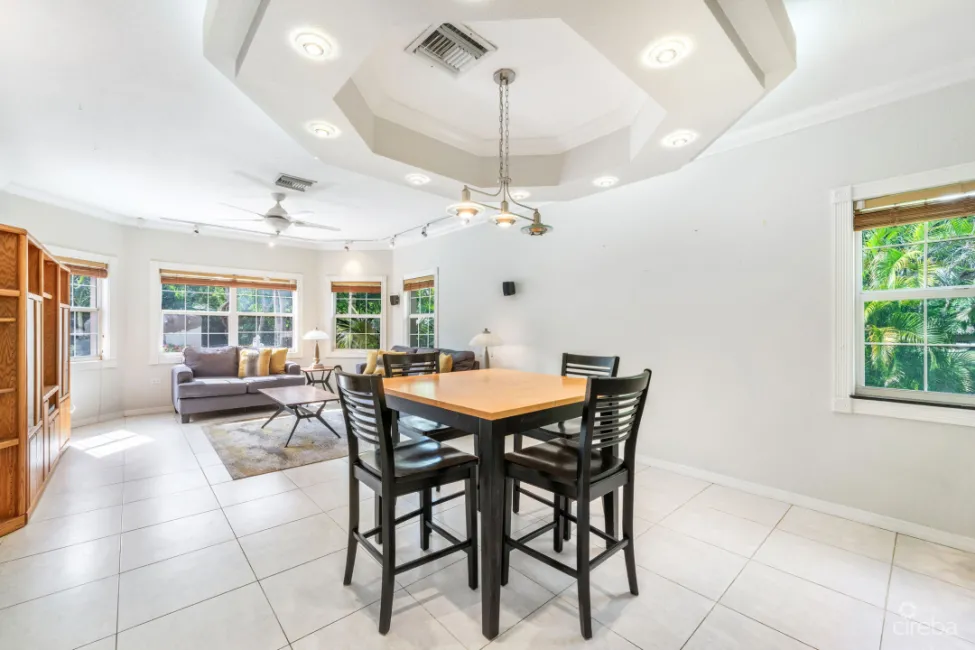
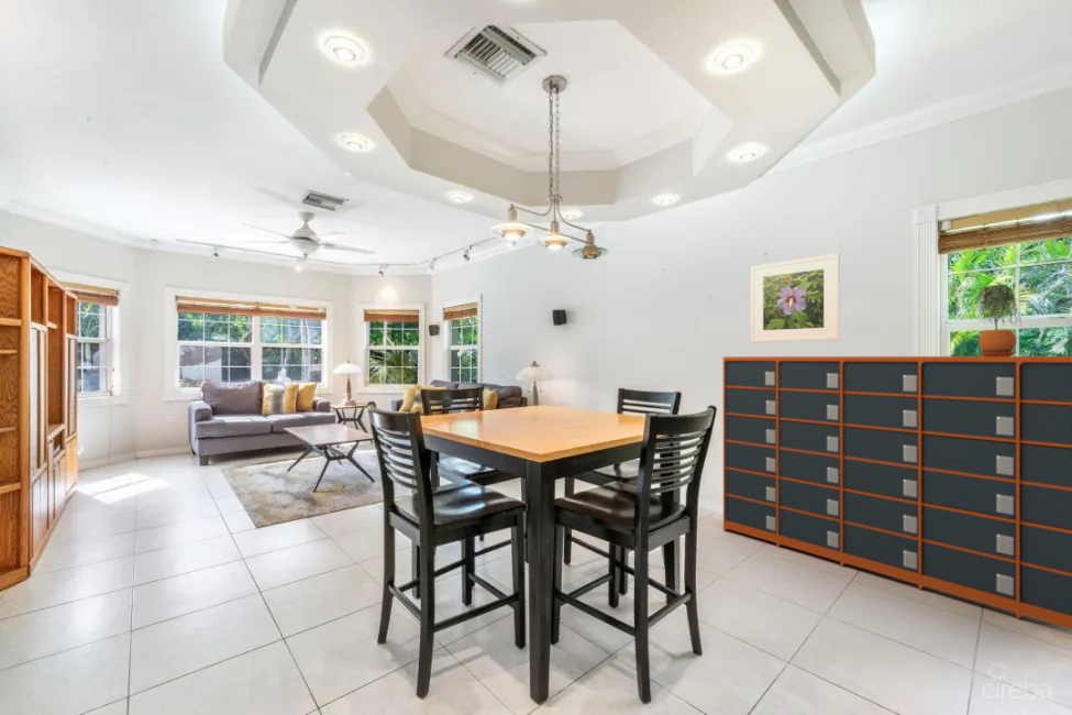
+ storage cabinet [722,355,1072,630]
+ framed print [750,253,841,343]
+ potted plant [975,284,1023,356]
